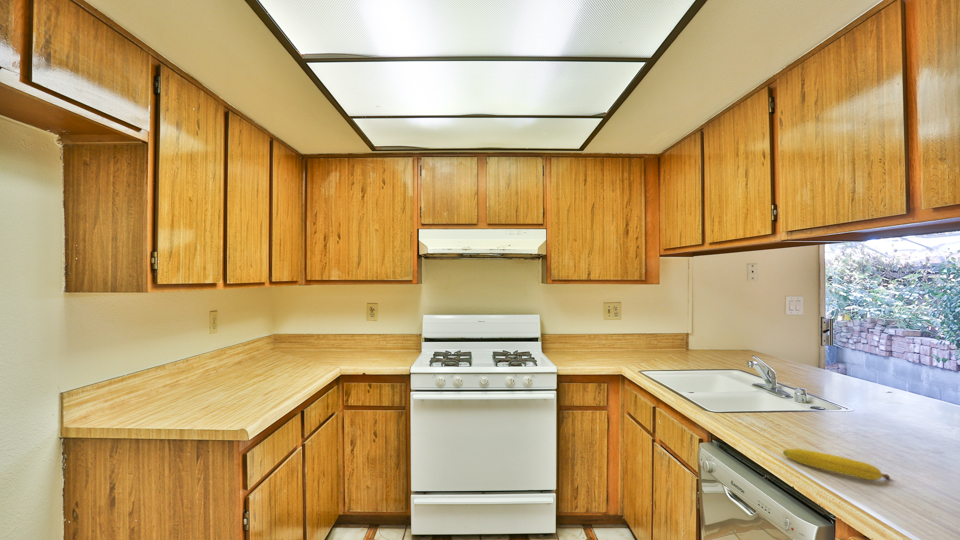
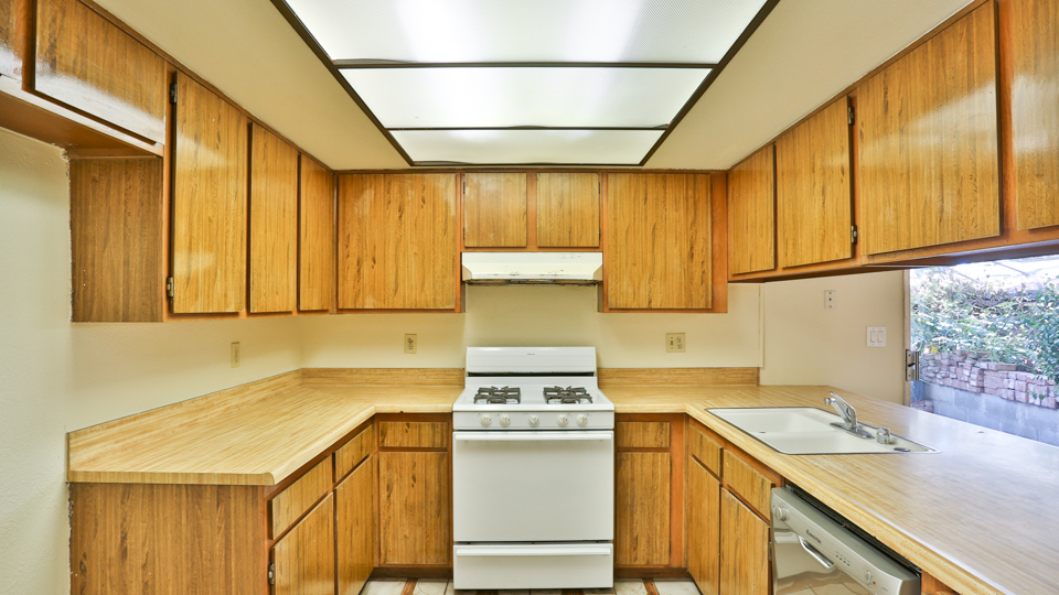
- fruit [782,448,891,481]
